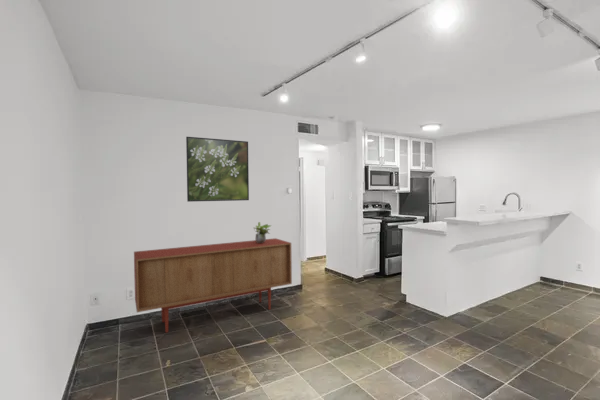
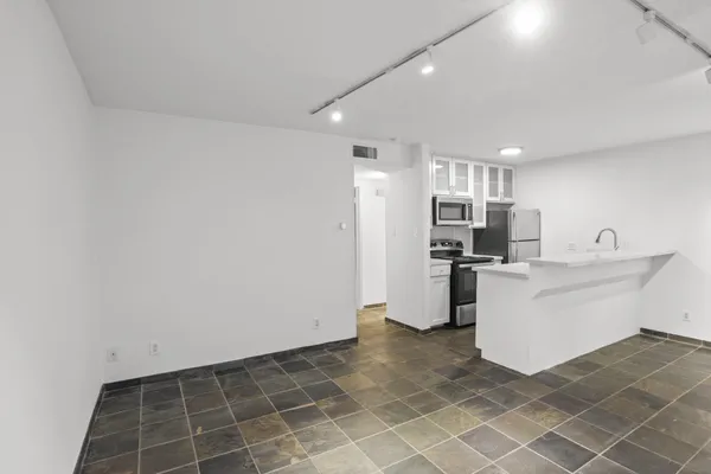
- sideboard [133,237,293,334]
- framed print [185,136,250,203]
- potted plant [252,221,272,243]
